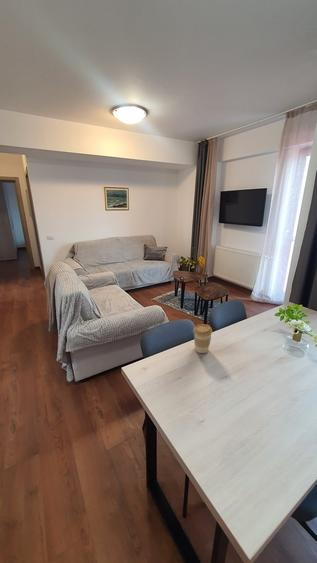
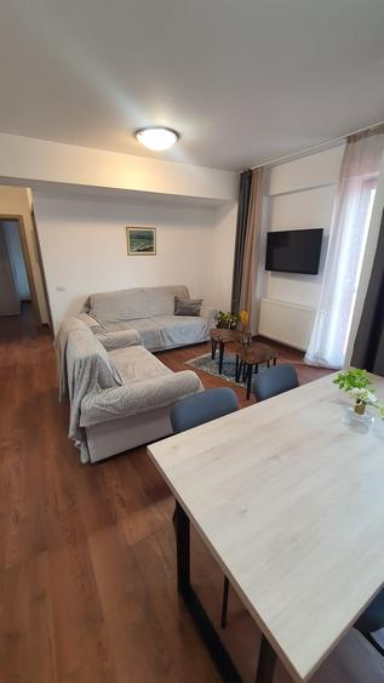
- coffee cup [192,323,213,354]
